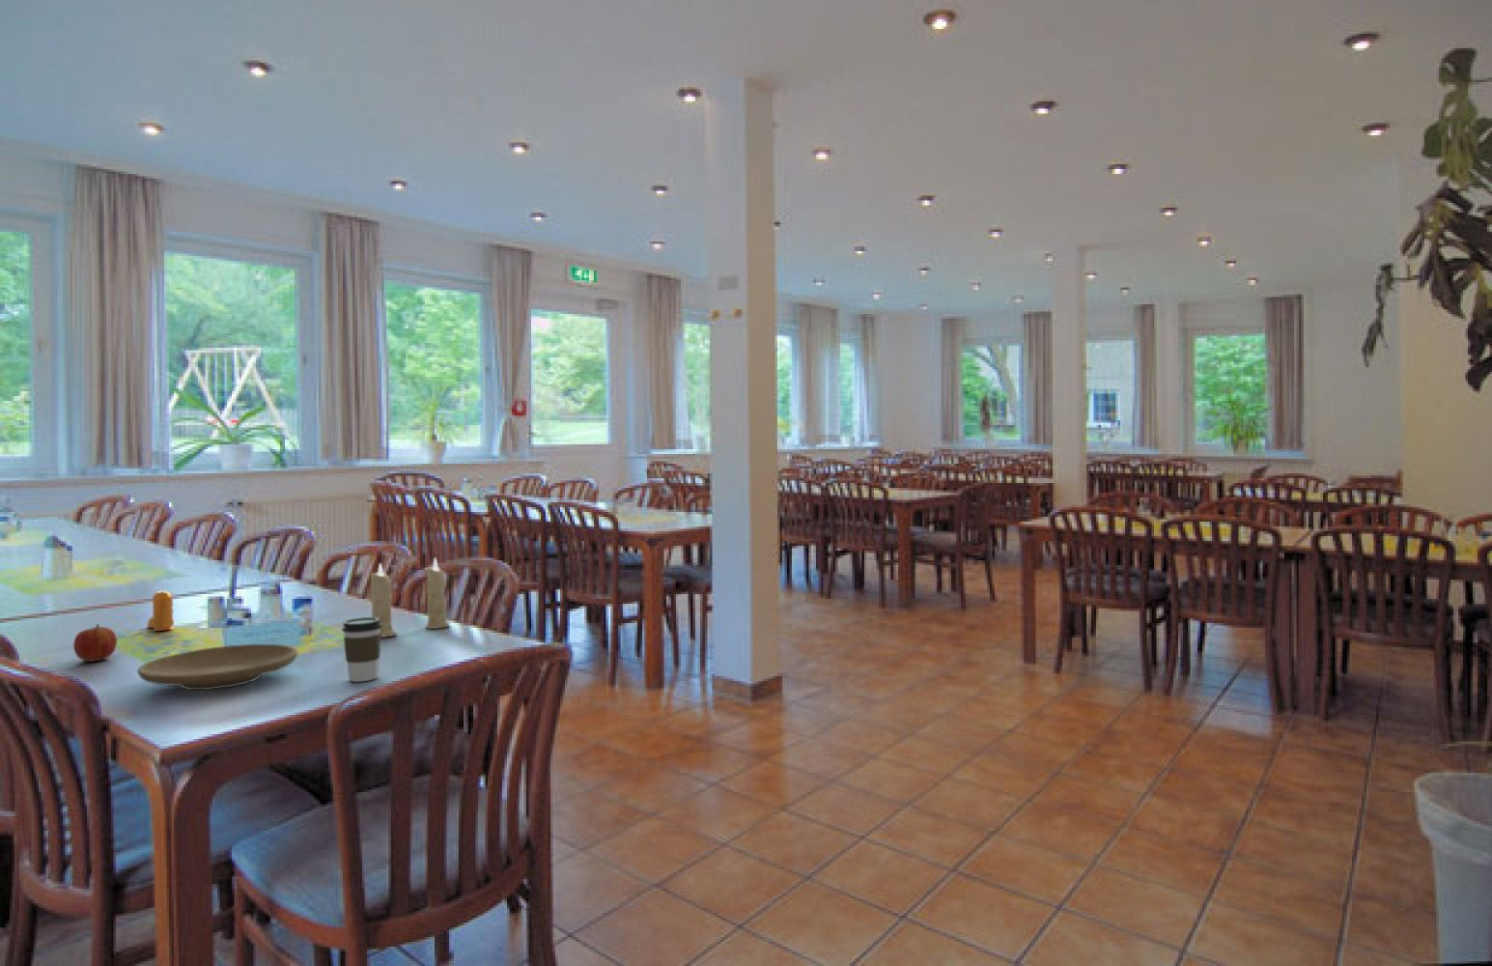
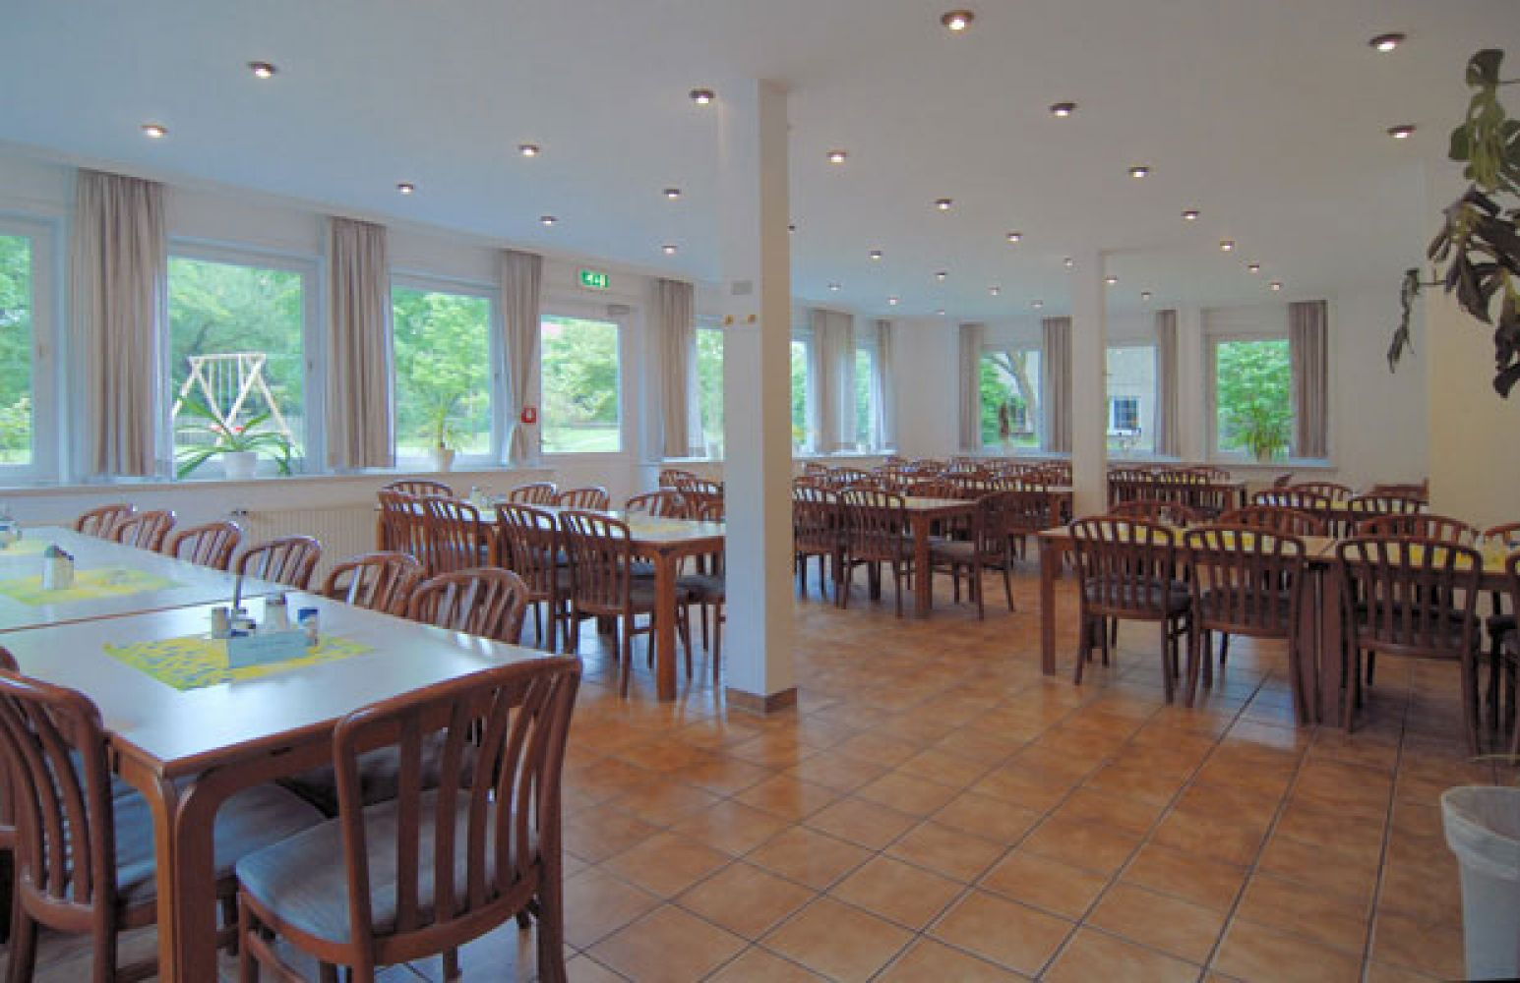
- fruit [73,623,117,662]
- plate [136,643,298,691]
- candle [370,557,451,639]
- coffee cup [340,617,382,683]
- pepper shaker [147,590,175,632]
